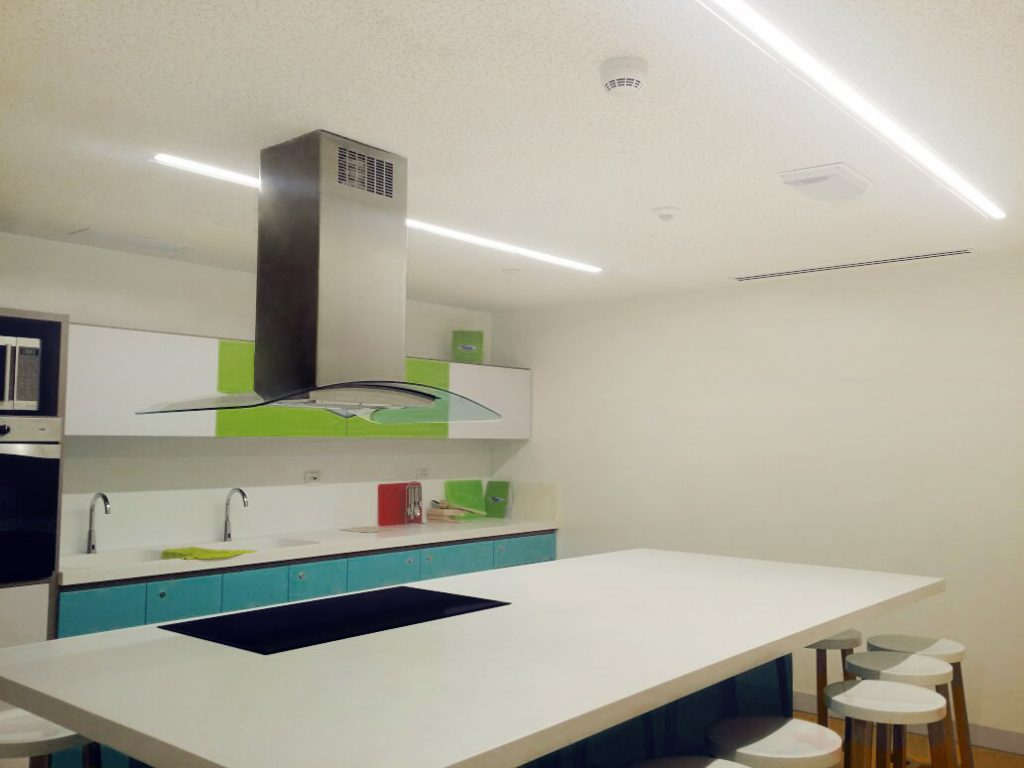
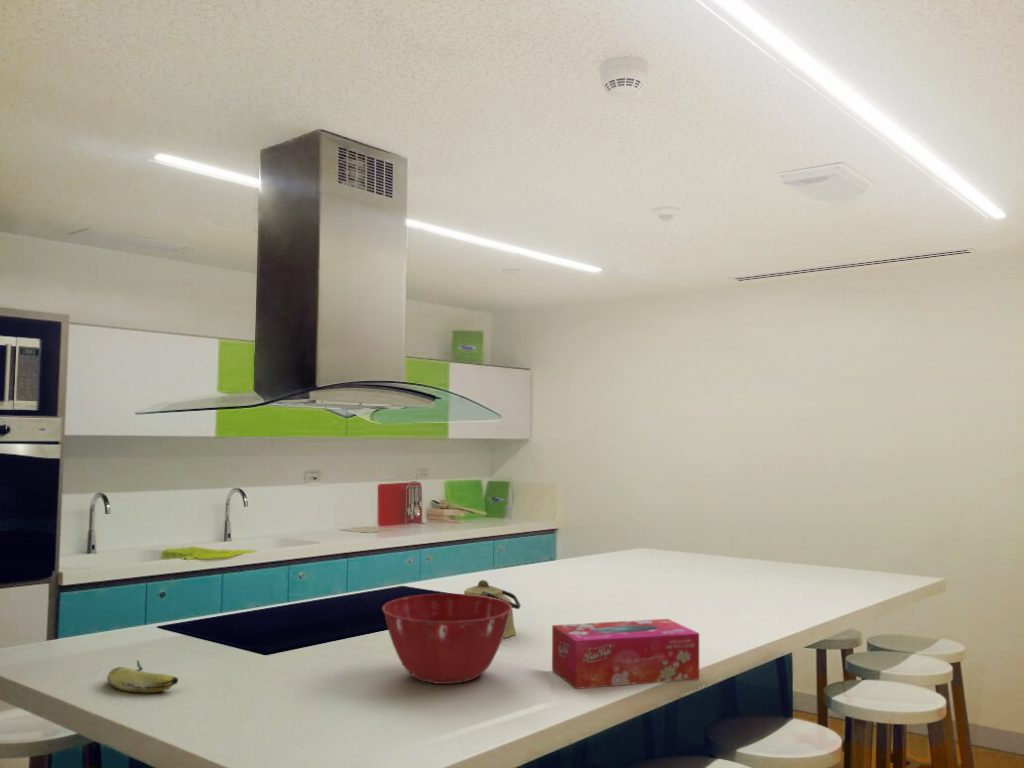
+ kettle [463,579,522,639]
+ tissue box [551,618,700,690]
+ fruit [106,659,179,694]
+ mixing bowl [381,593,513,685]
